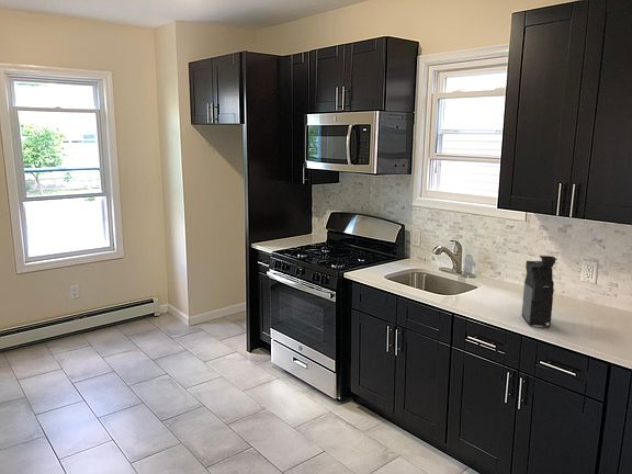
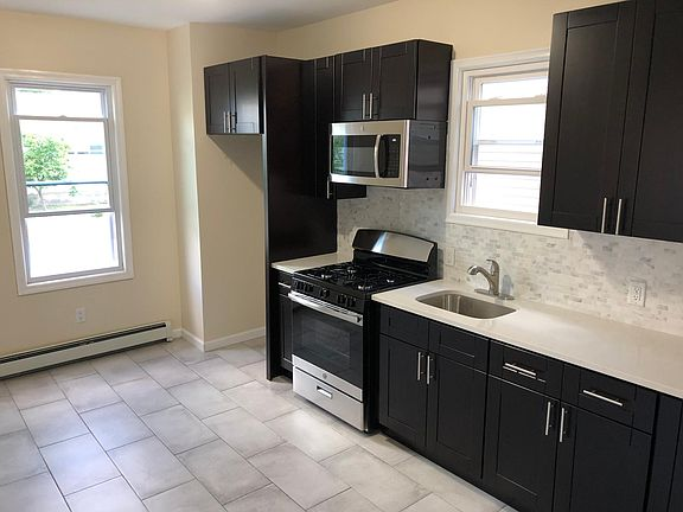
- coffee maker [521,255,558,328]
